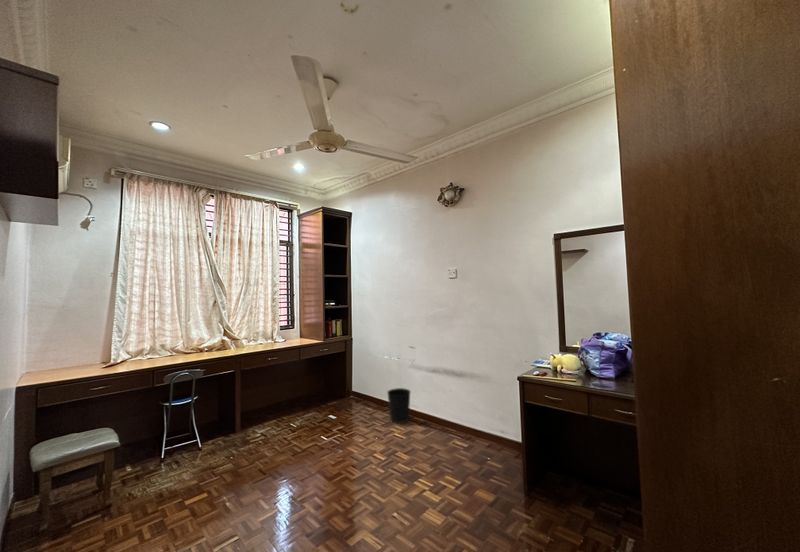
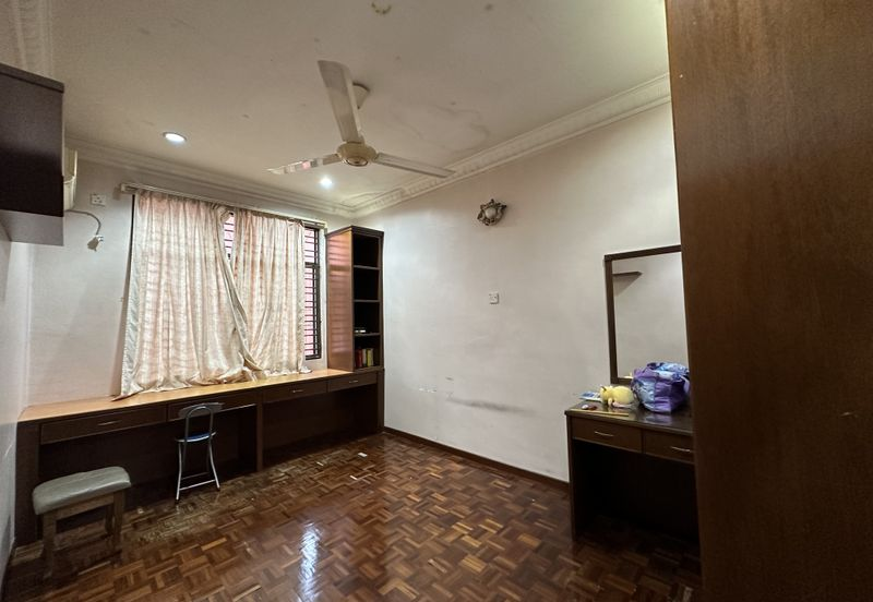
- wastebasket [386,387,412,424]
